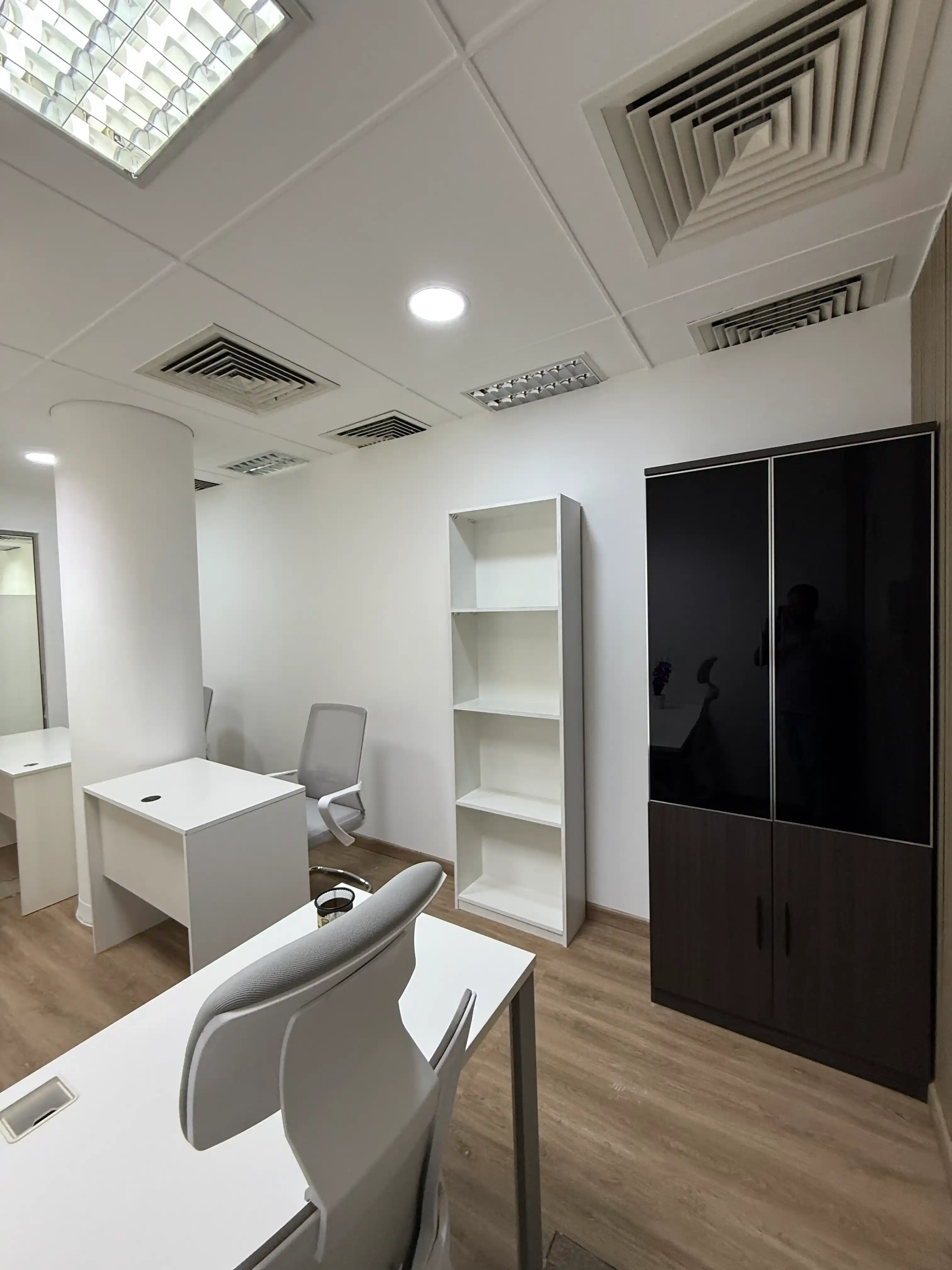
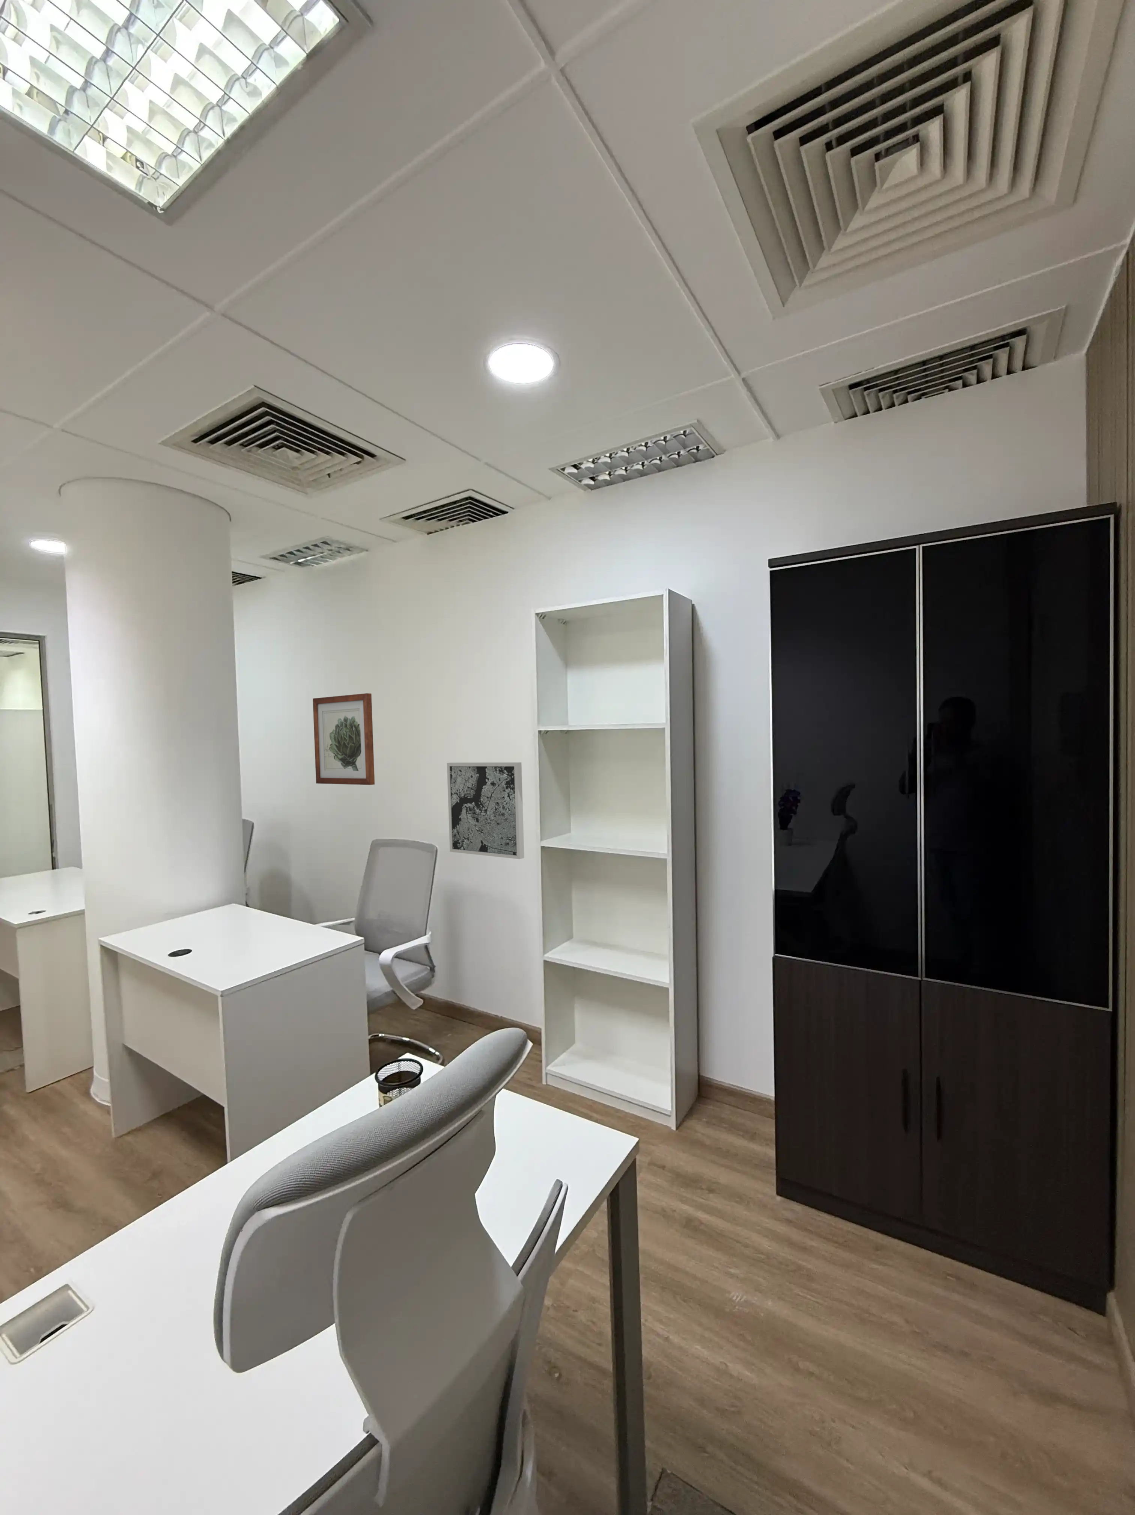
+ wall art [447,762,525,860]
+ wall art [312,693,376,785]
